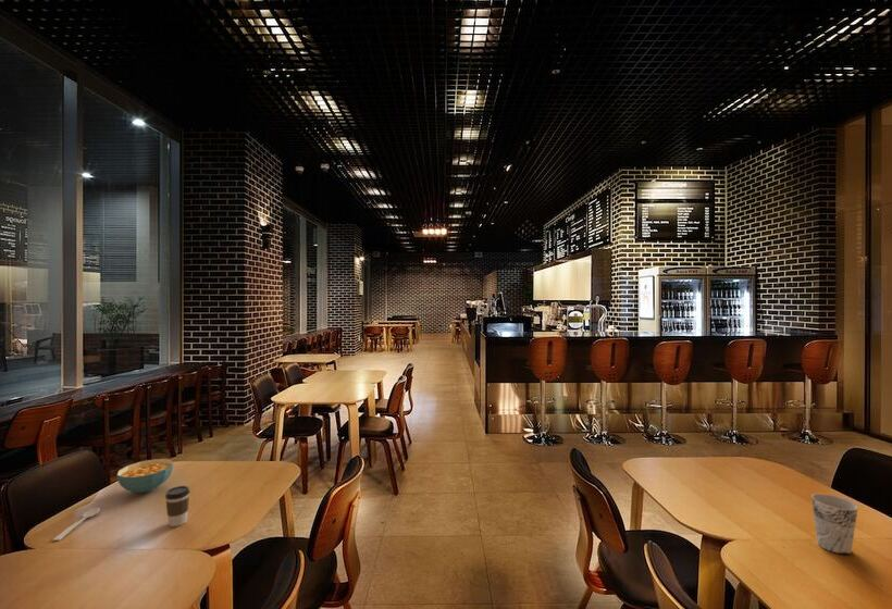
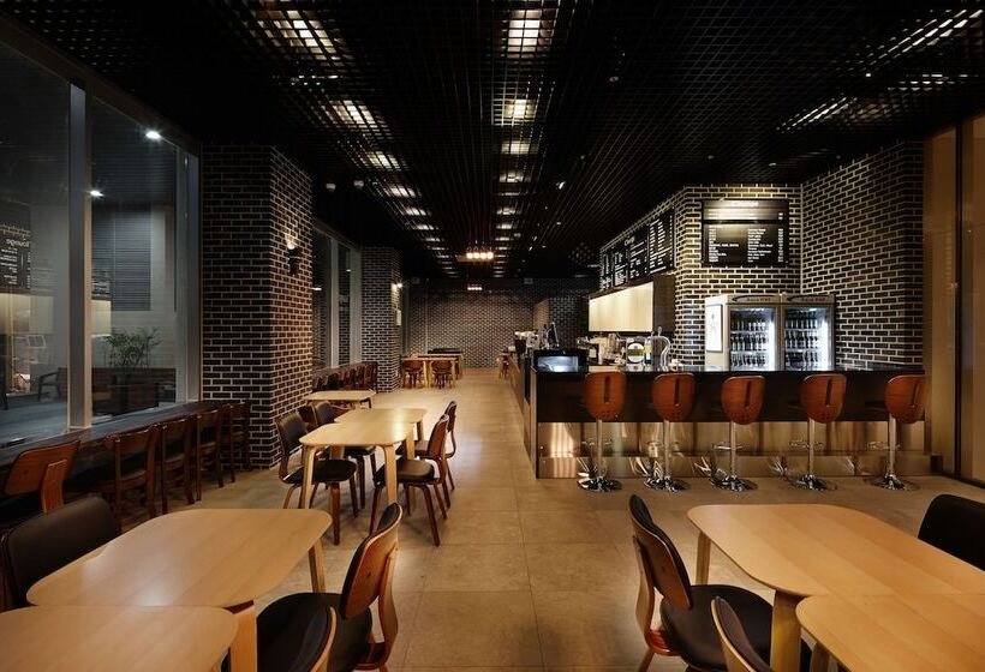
- cereal bowl [116,458,174,494]
- spoon [51,506,101,542]
- coffee cup [164,485,191,527]
- cup [810,493,859,556]
